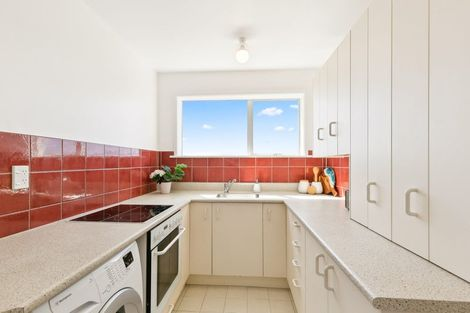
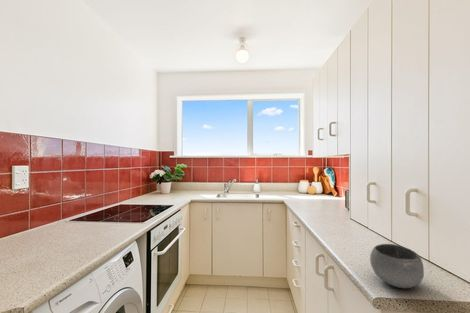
+ bowl [369,243,425,289]
